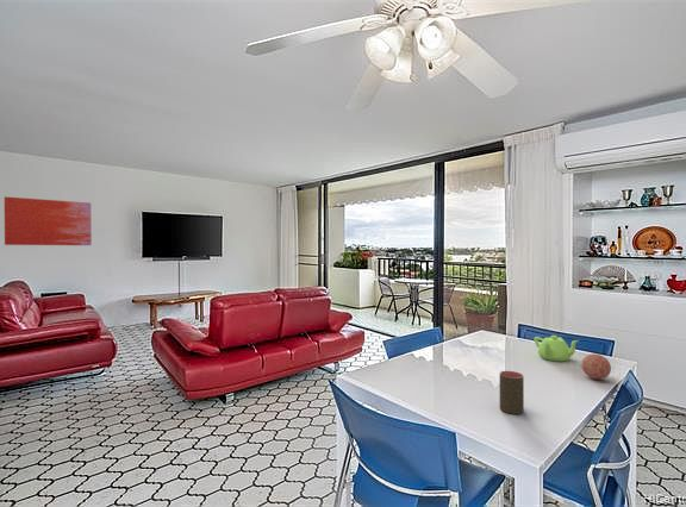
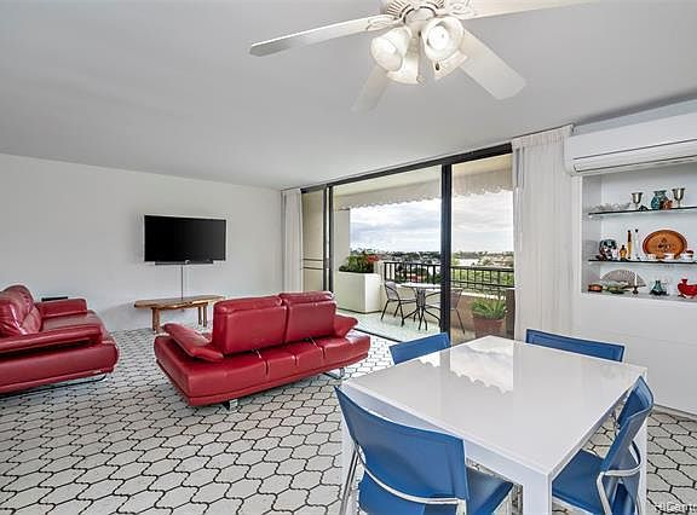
- cup [499,370,525,415]
- teapot [534,334,580,363]
- wall art [4,195,93,246]
- decorative ball [580,352,612,381]
